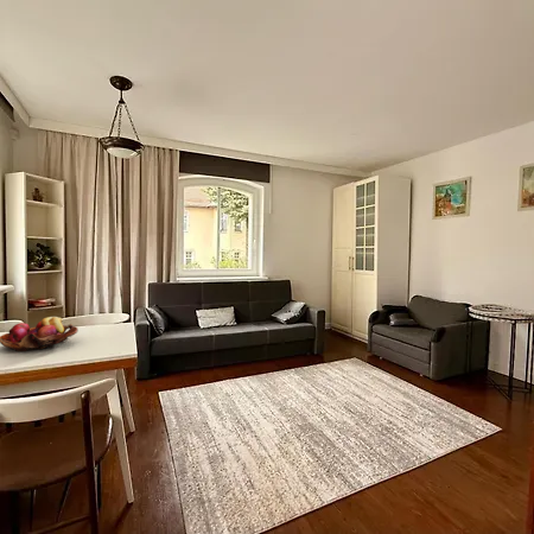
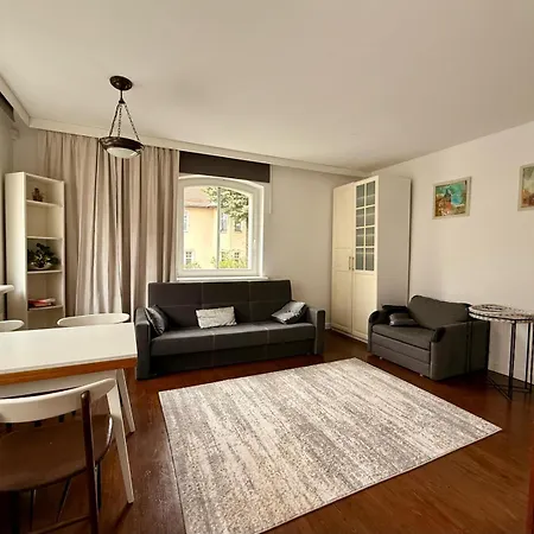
- fruit basket [0,316,80,352]
